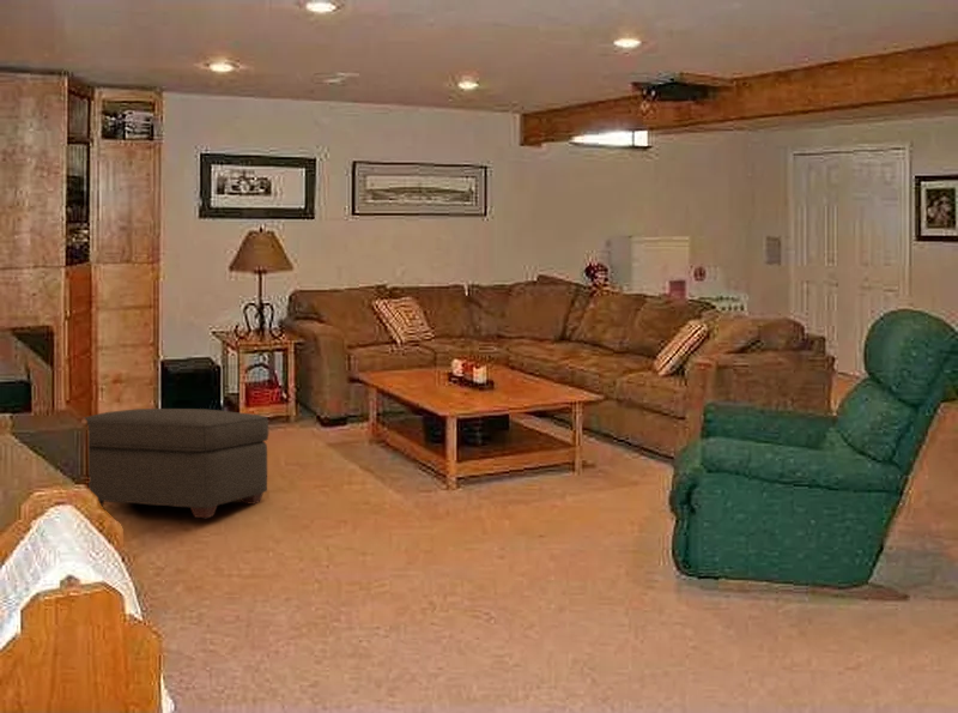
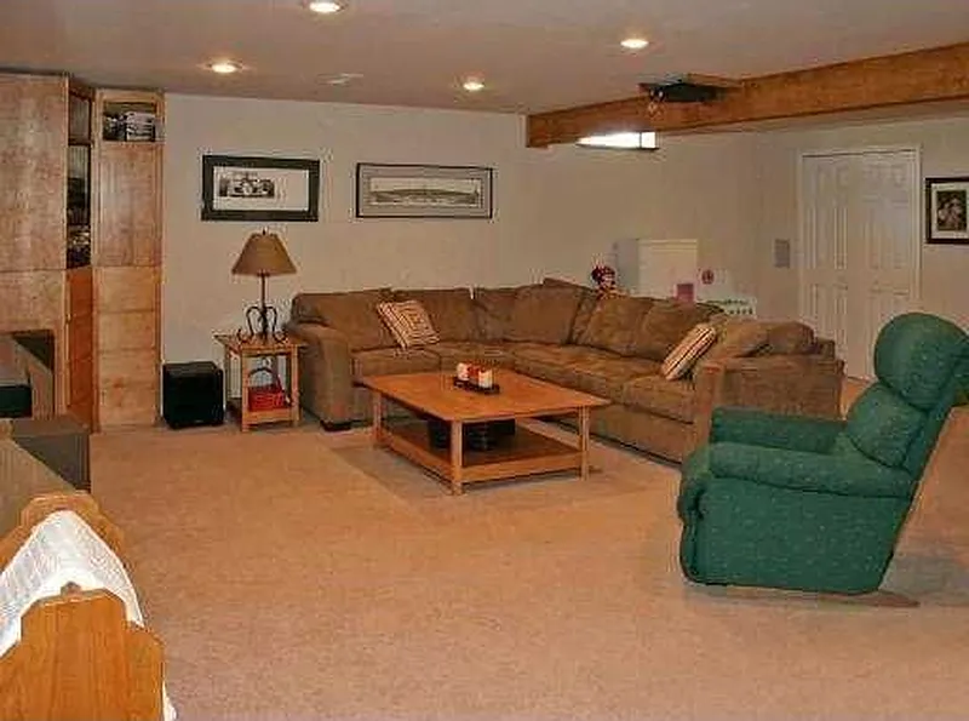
- ottoman [84,407,269,519]
